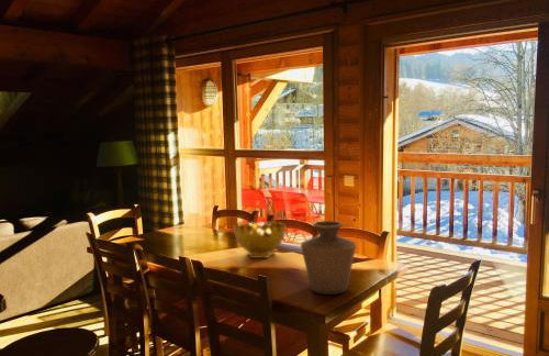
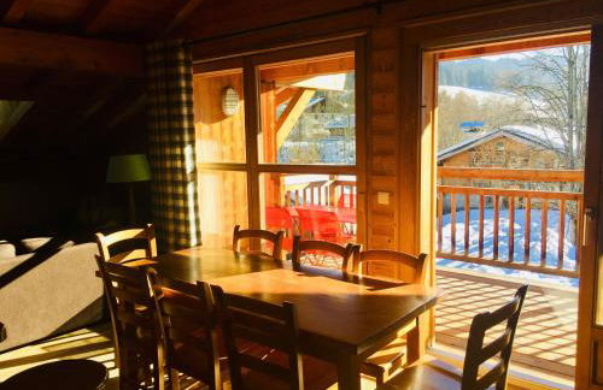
- decorative bowl [233,219,287,259]
- vase [300,220,357,296]
